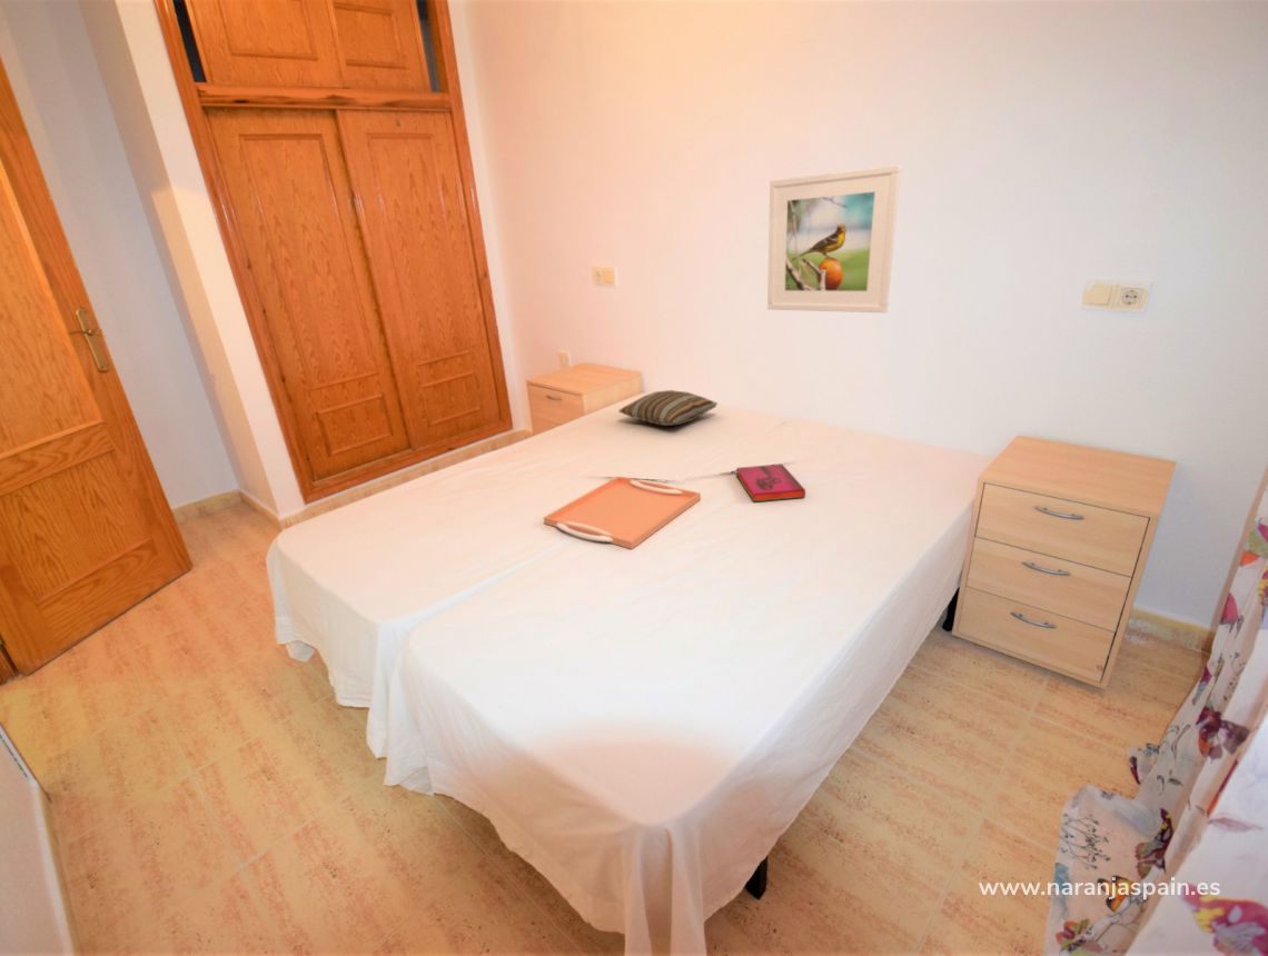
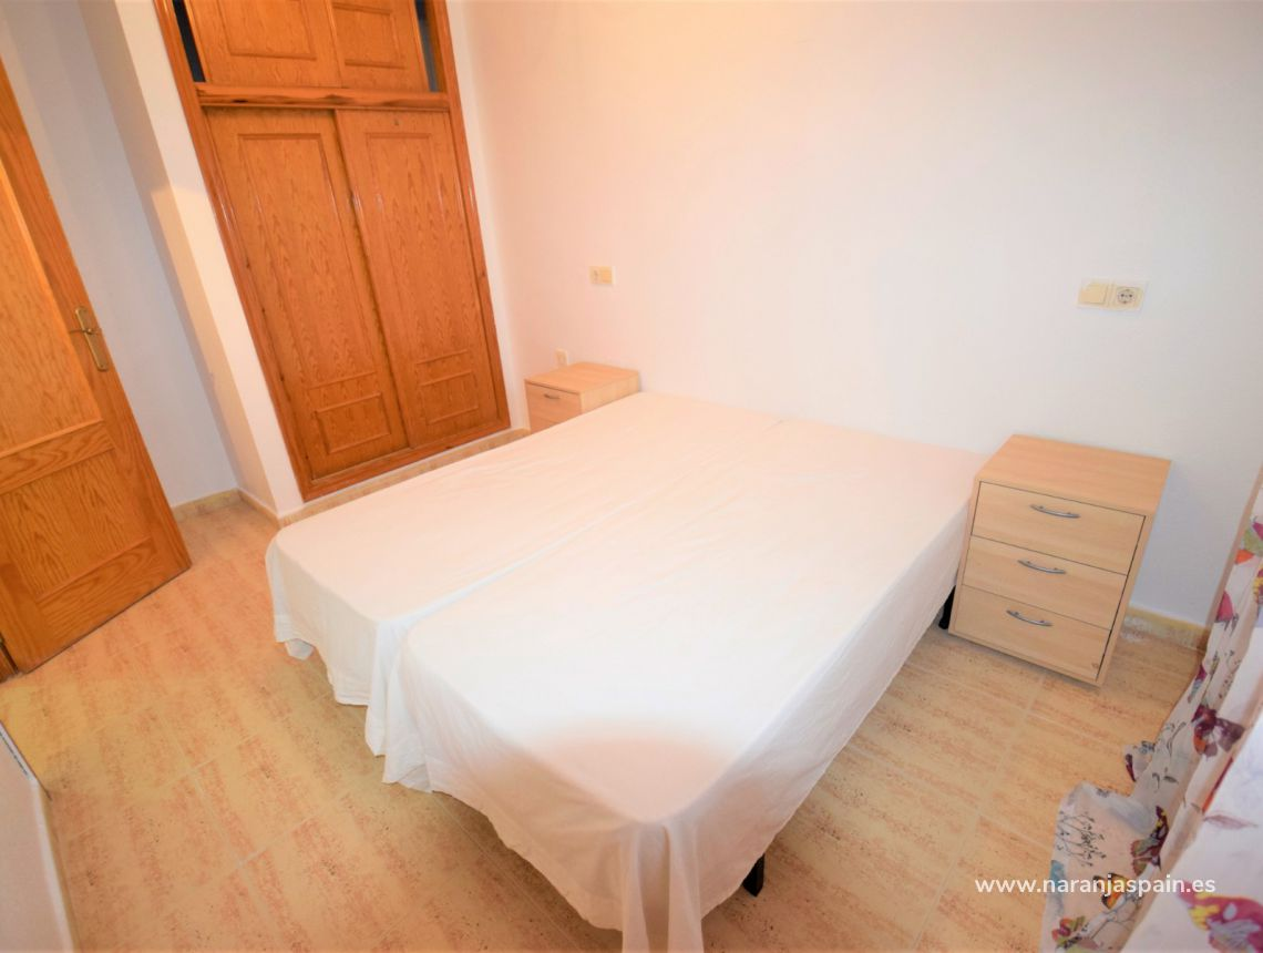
- serving tray [543,476,702,550]
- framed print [766,163,902,313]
- pillow [617,389,719,427]
- hardback book [735,462,806,502]
